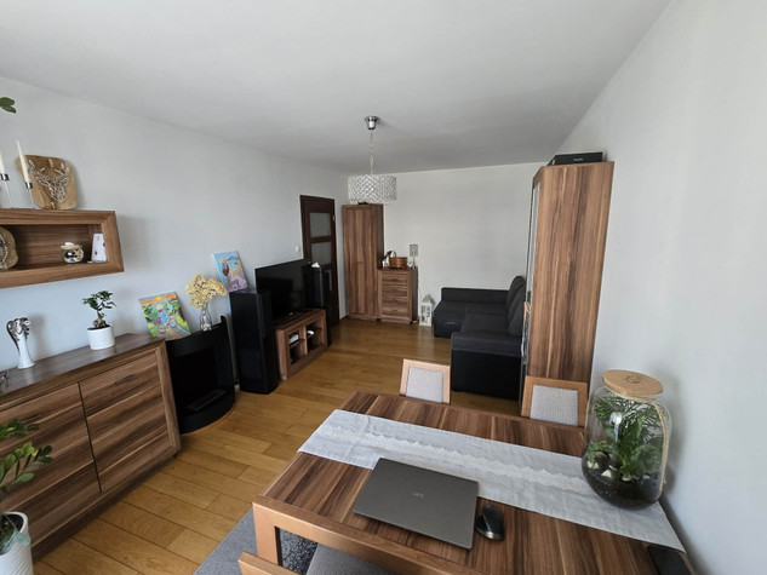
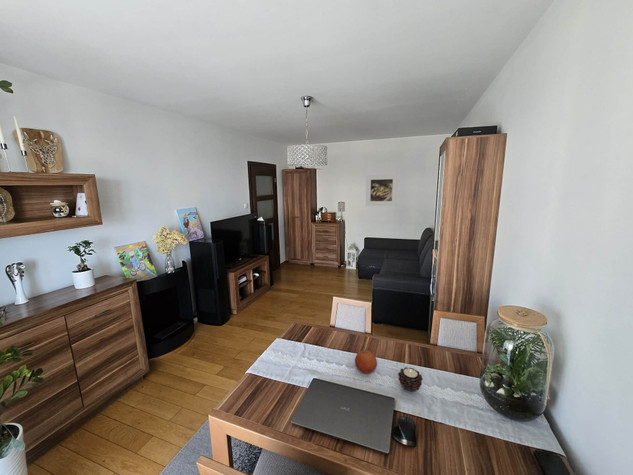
+ candle [397,366,424,394]
+ fruit [354,349,378,374]
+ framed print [365,173,399,207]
